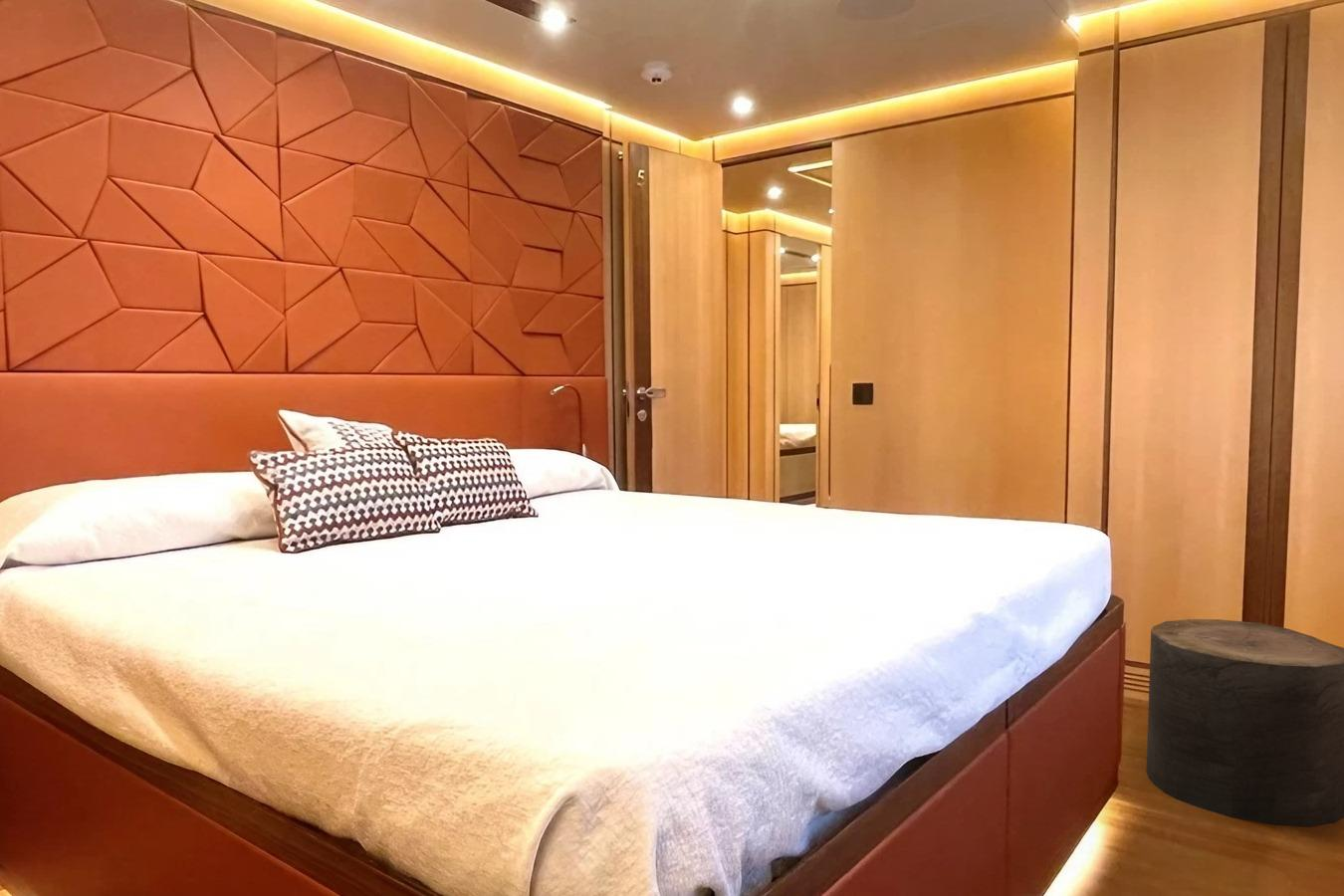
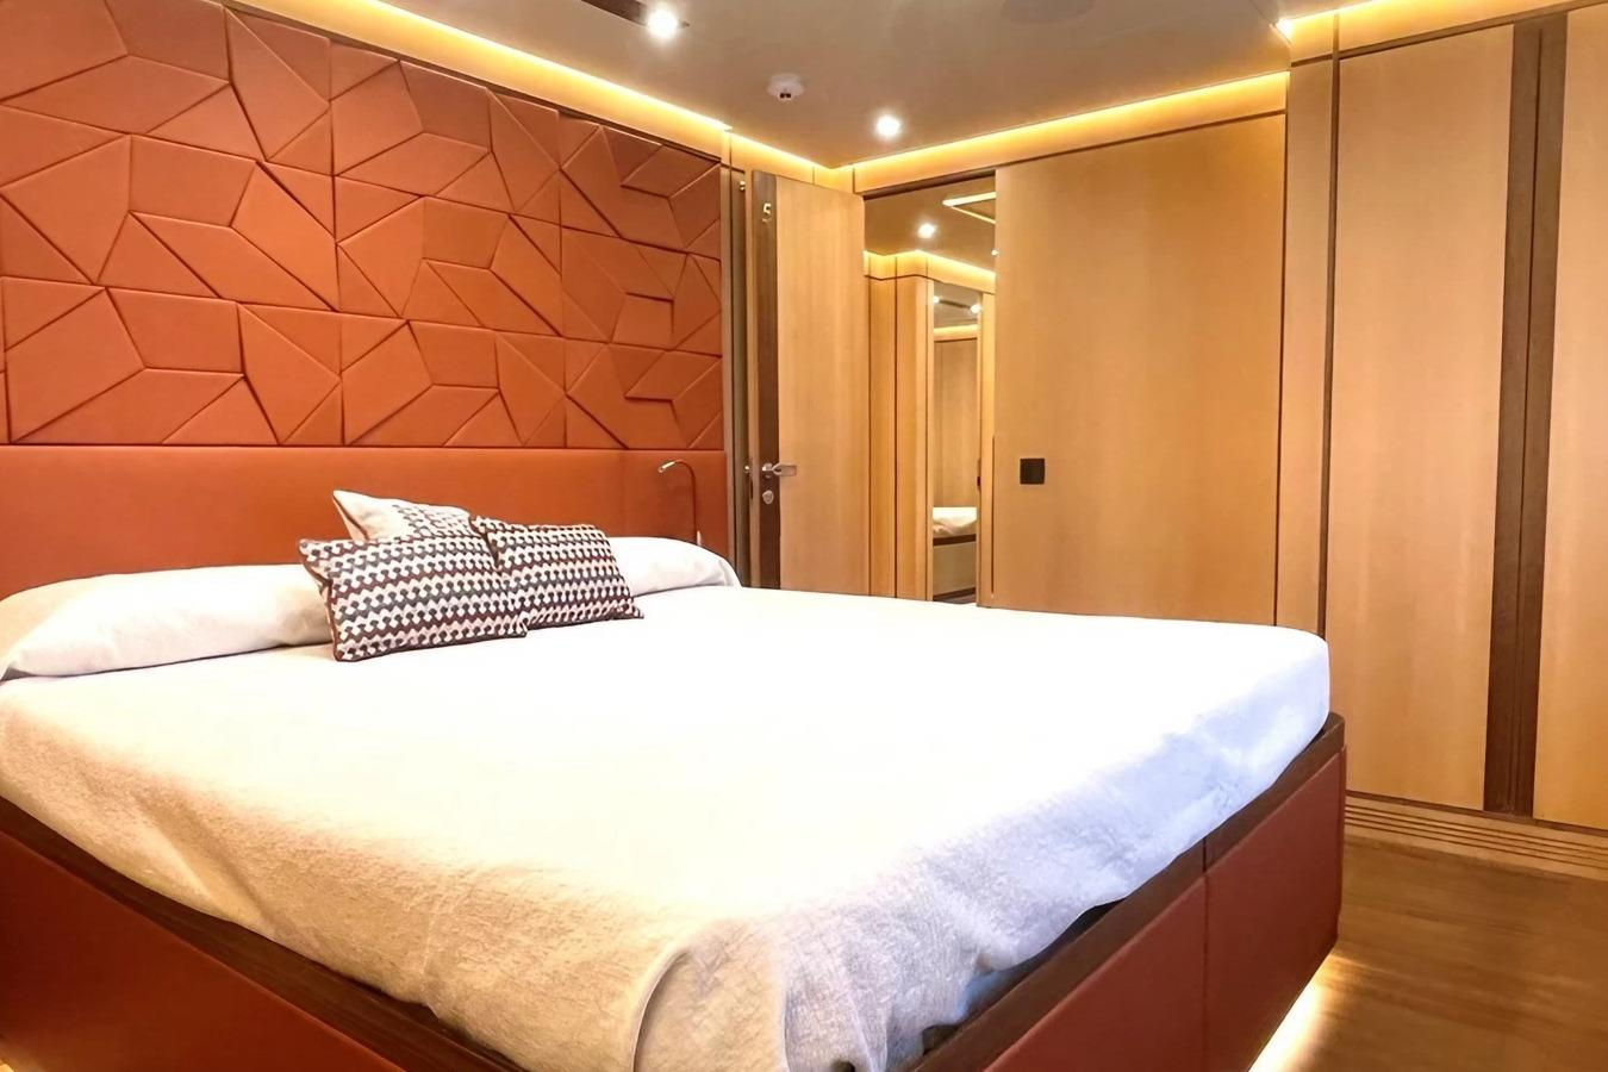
- stool [1145,618,1344,828]
